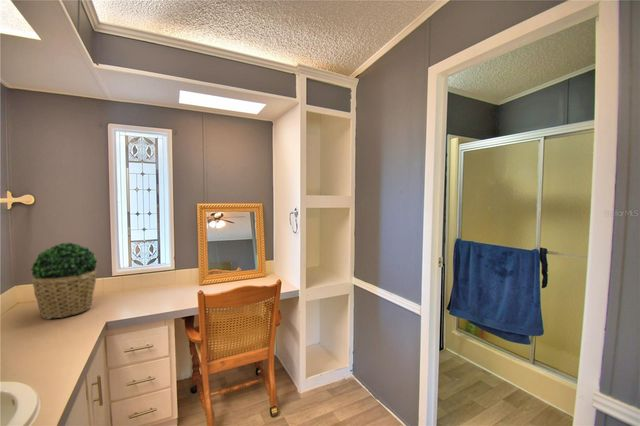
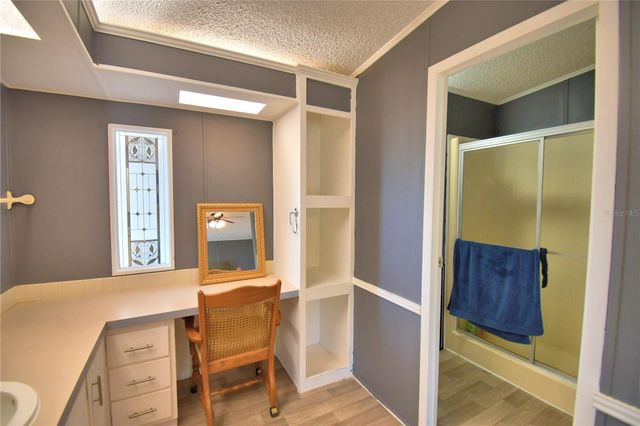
- potted plant [30,242,98,320]
